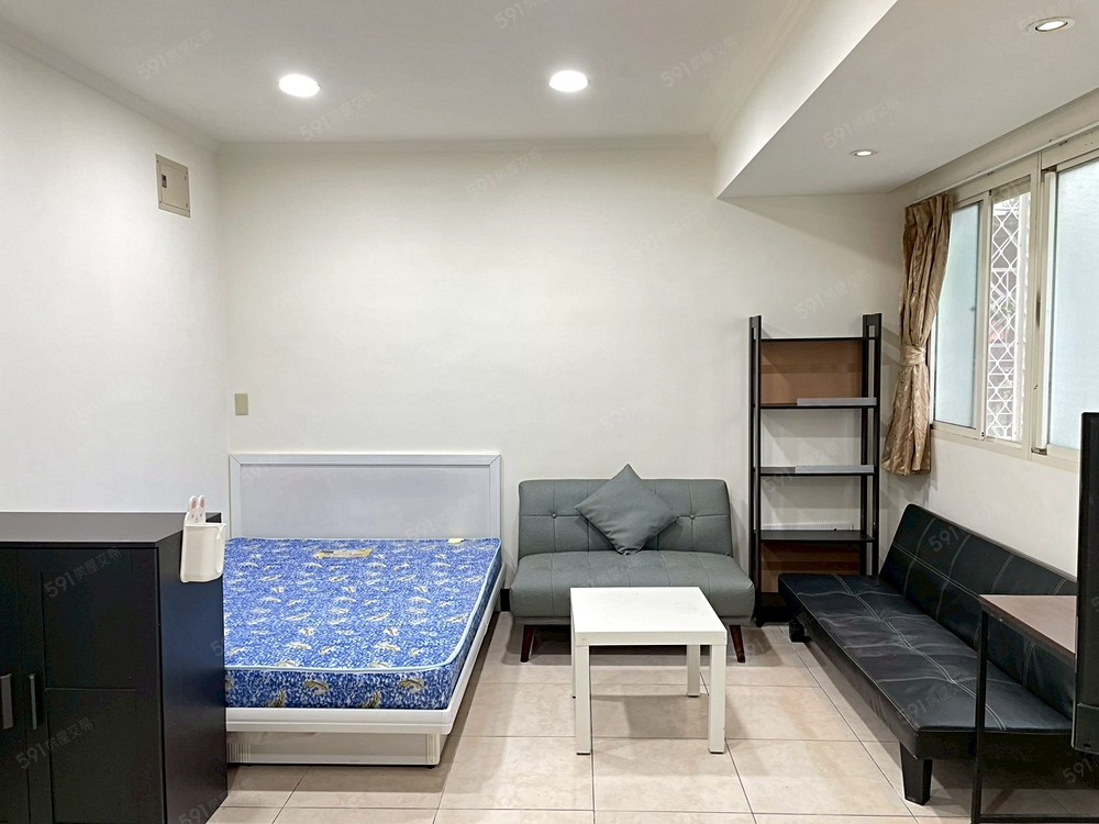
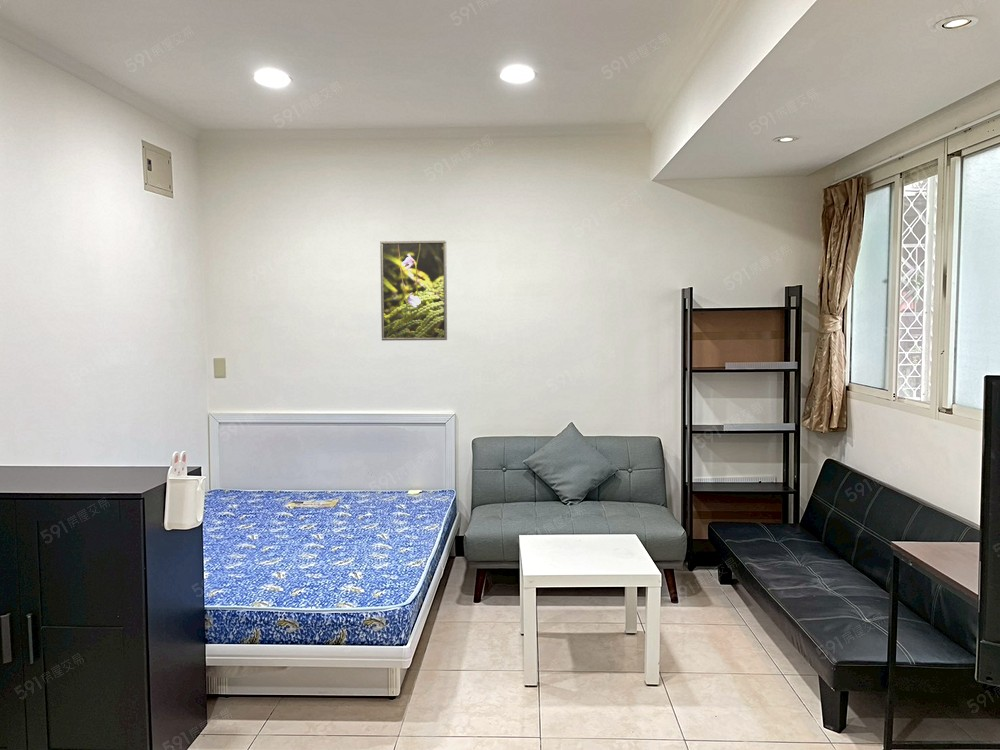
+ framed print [379,240,448,342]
